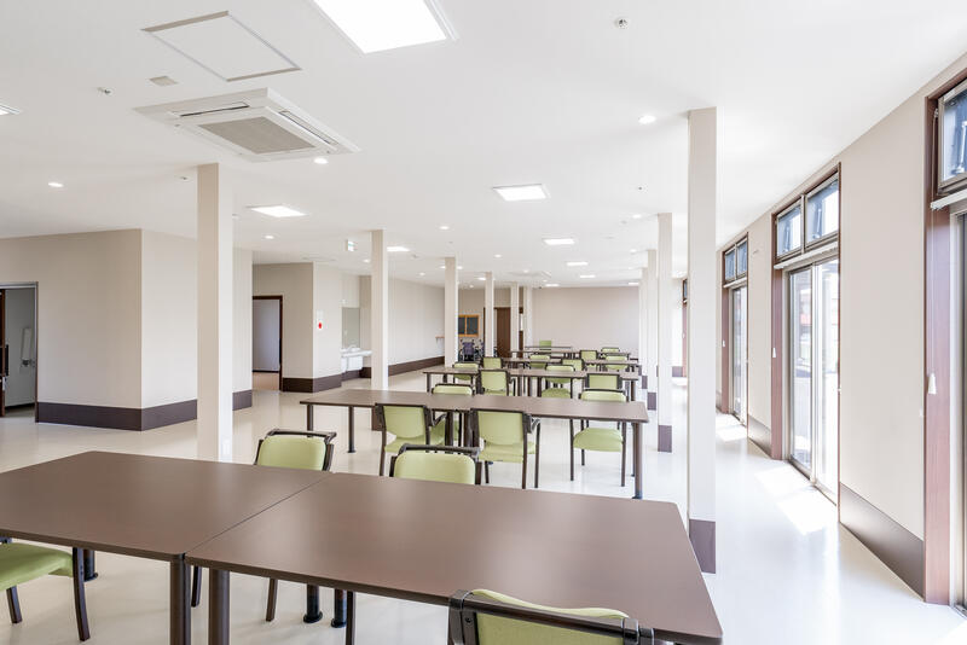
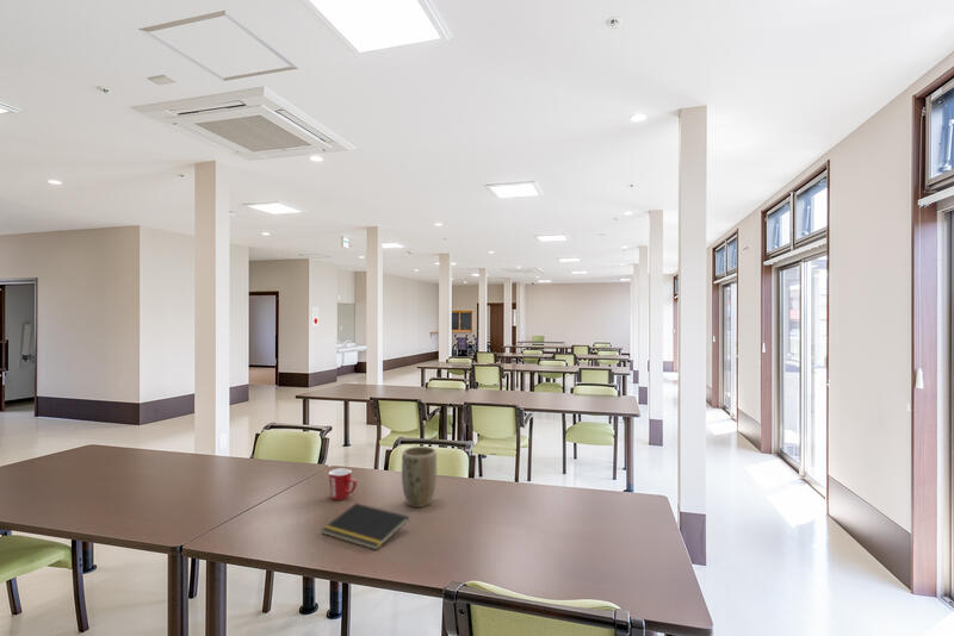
+ mug [328,468,358,501]
+ notepad [321,503,410,551]
+ plant pot [401,445,438,509]
